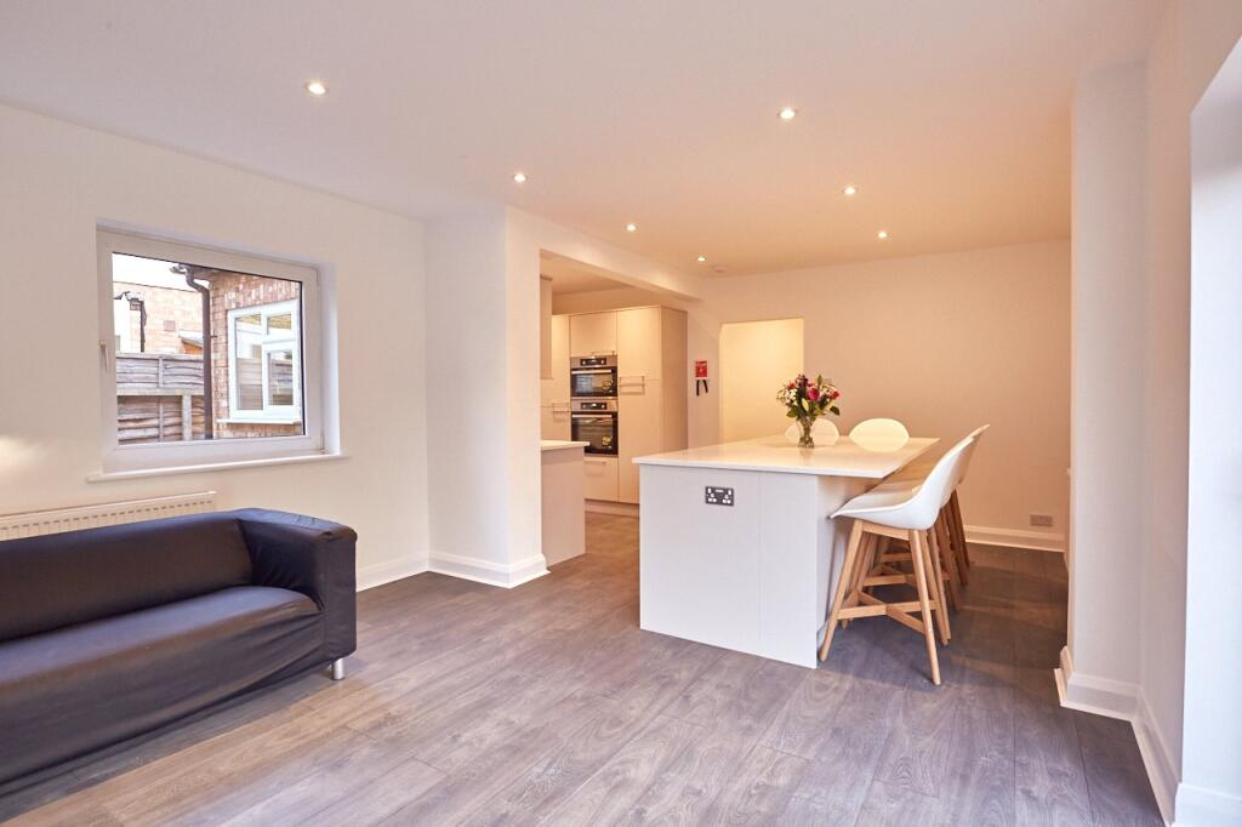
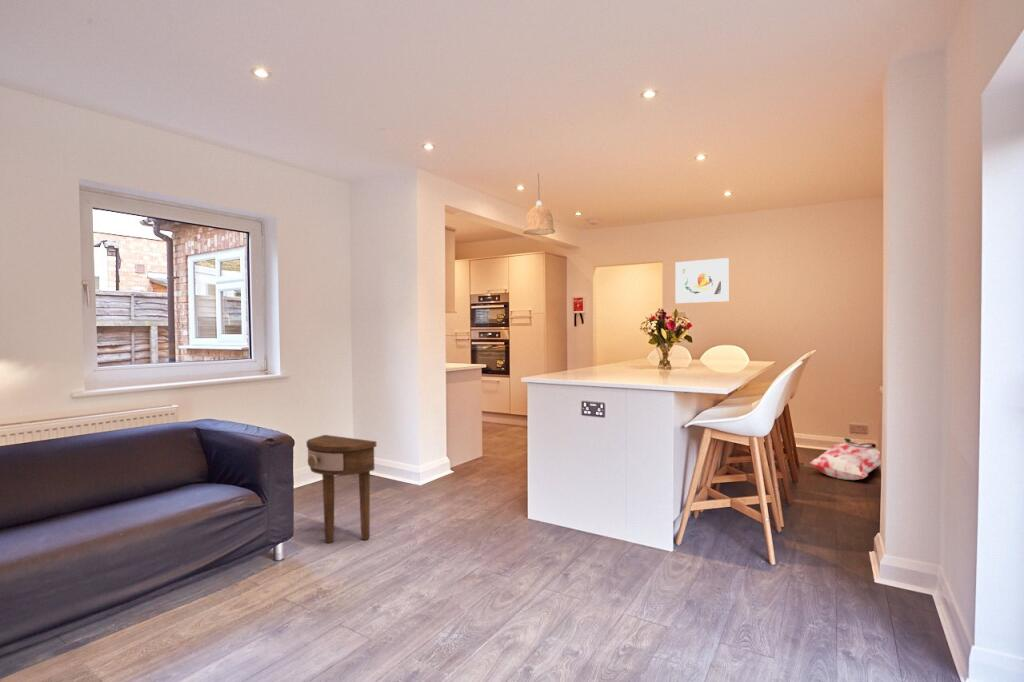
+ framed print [674,257,730,304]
+ pendant lamp [523,172,556,236]
+ side table [305,434,377,544]
+ bag [809,437,882,481]
